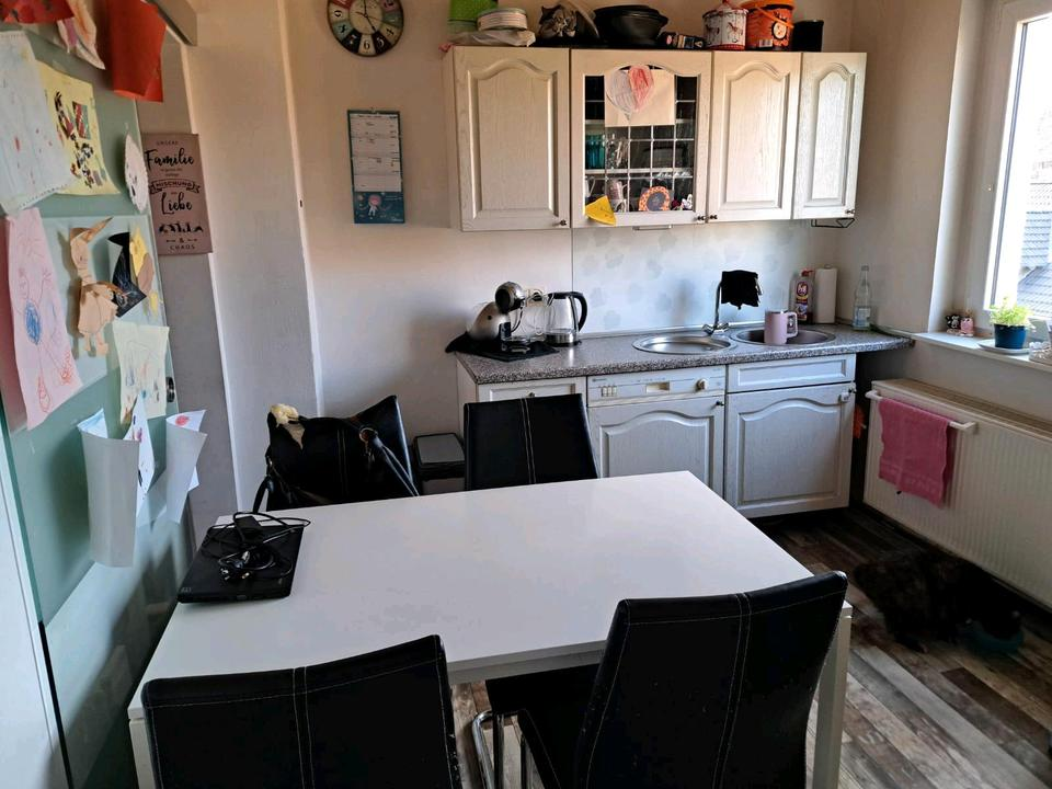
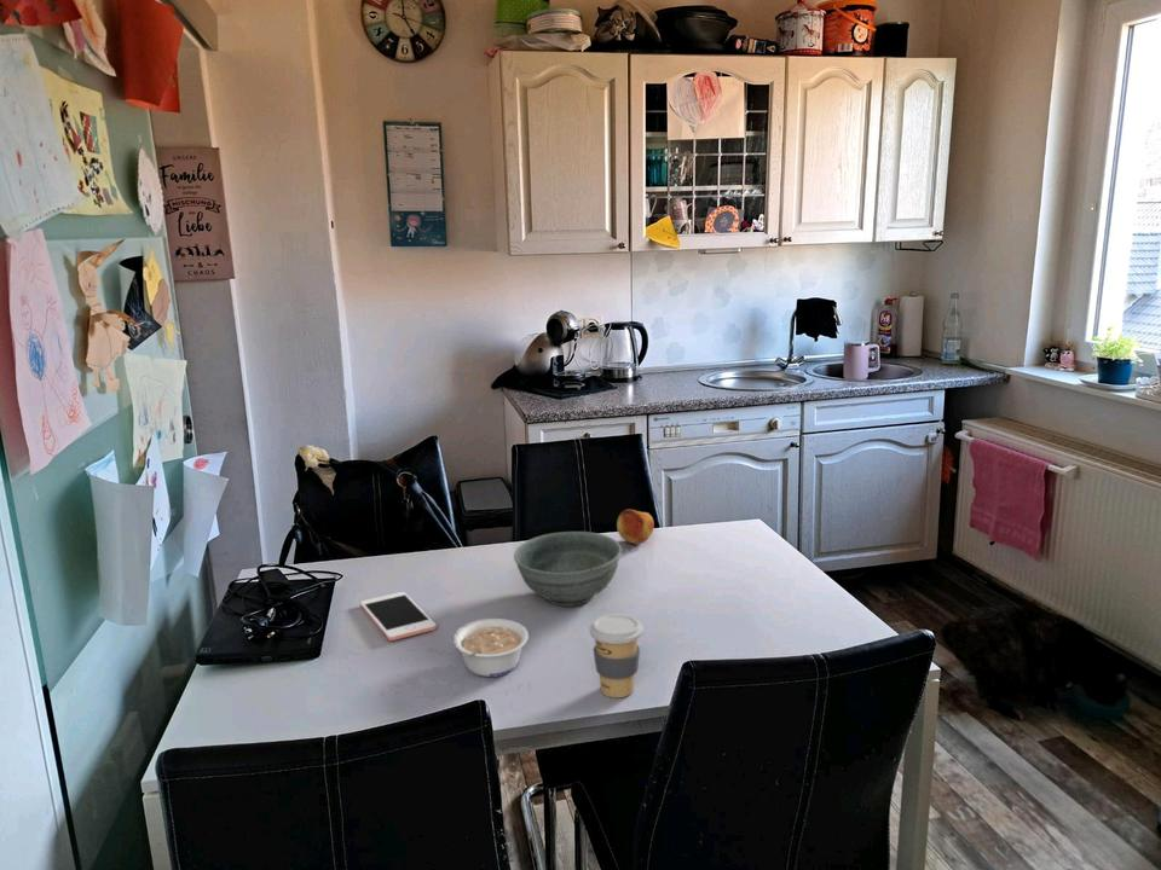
+ coffee cup [588,613,645,698]
+ bowl [513,530,623,608]
+ fruit [616,509,655,545]
+ legume [452,617,530,678]
+ cell phone [359,591,438,642]
